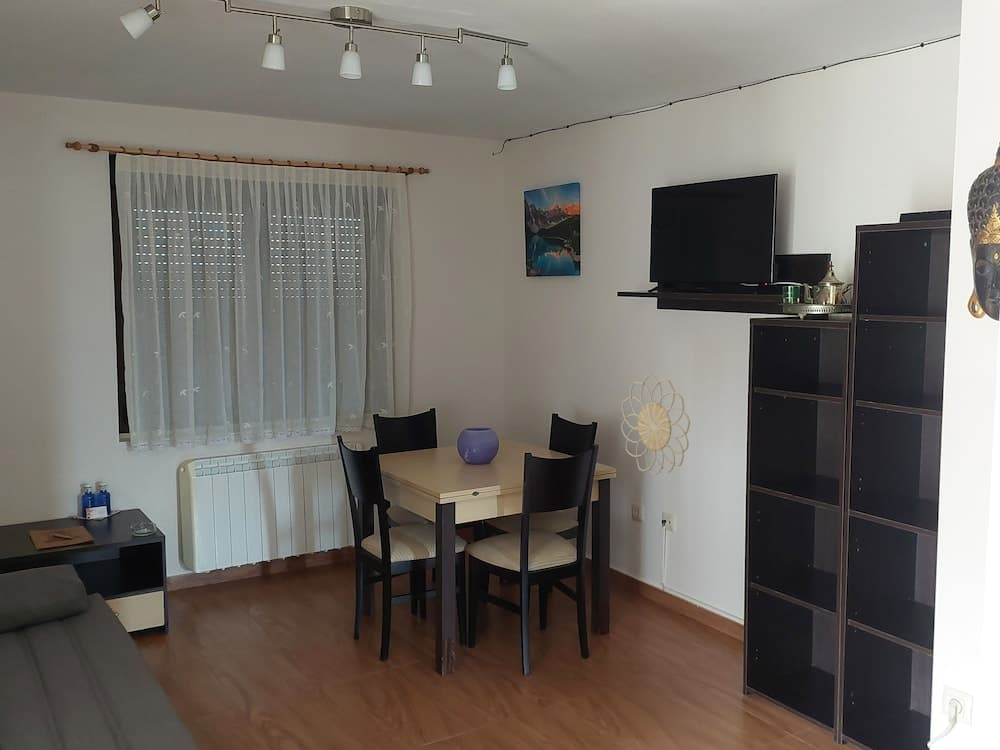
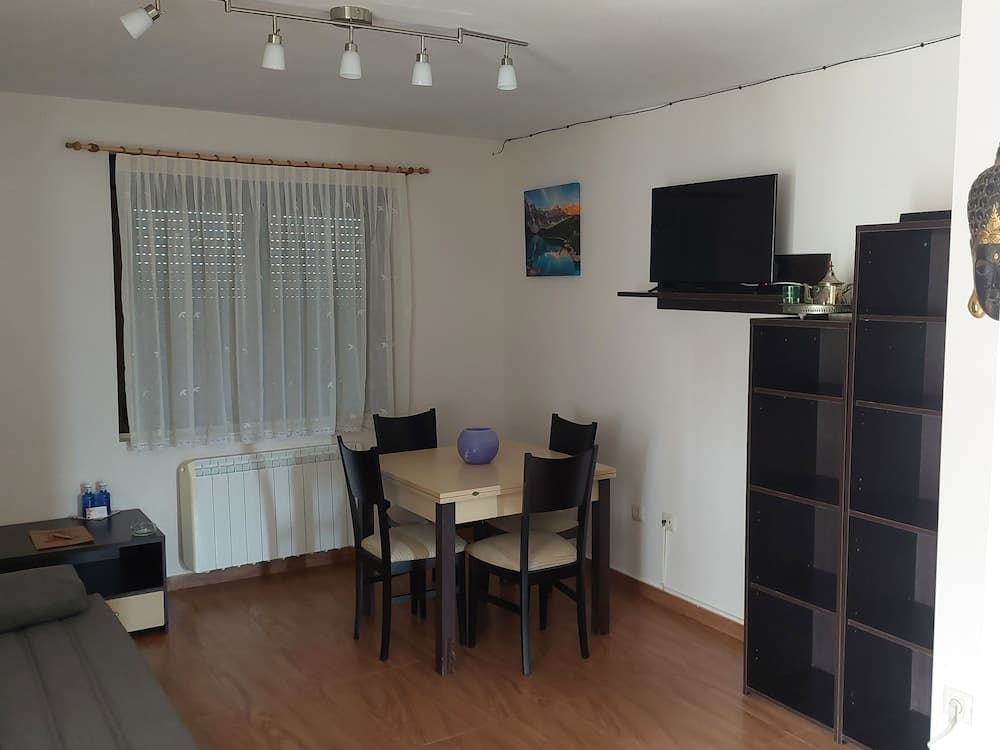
- decorative wall piece [620,373,691,476]
